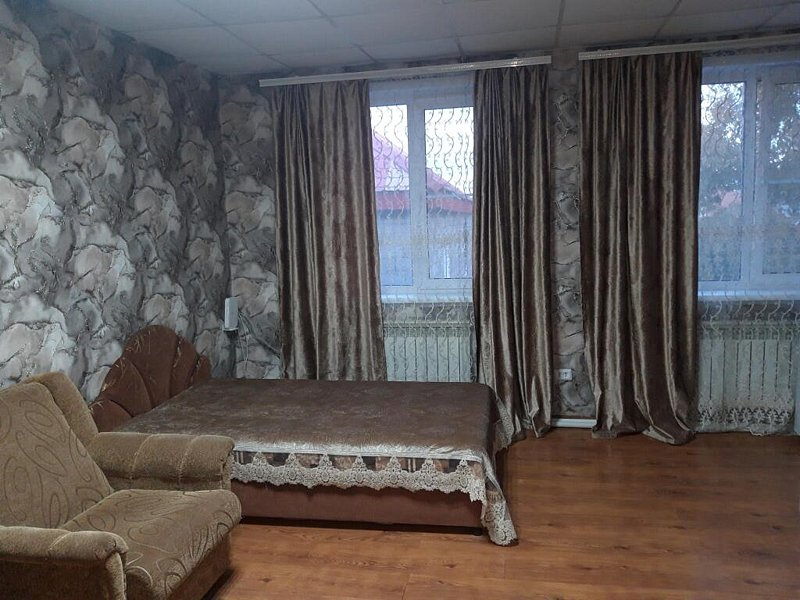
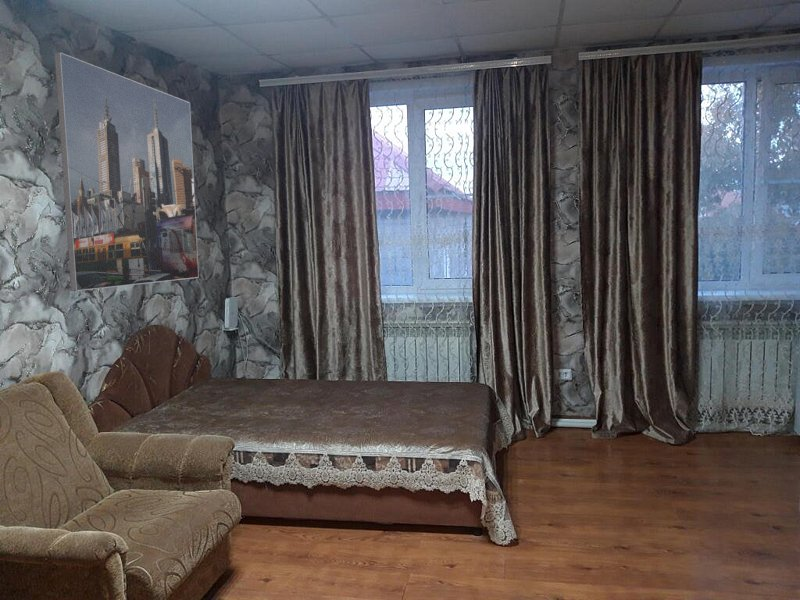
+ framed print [54,51,200,292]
